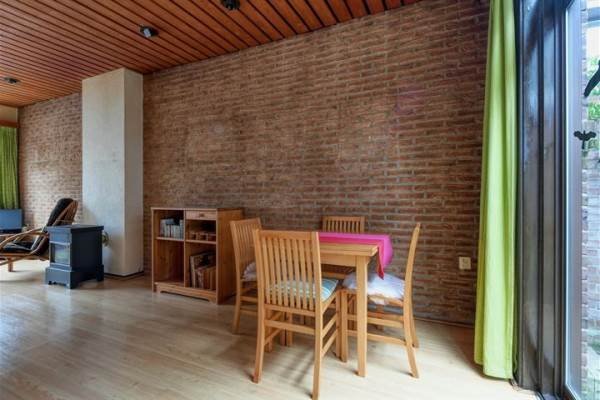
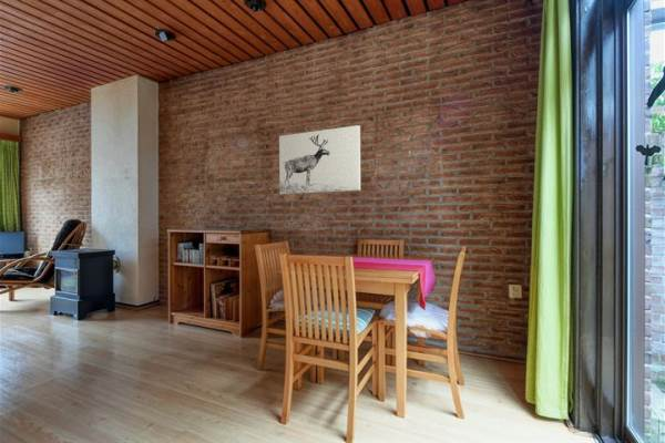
+ wall art [278,124,361,195]
